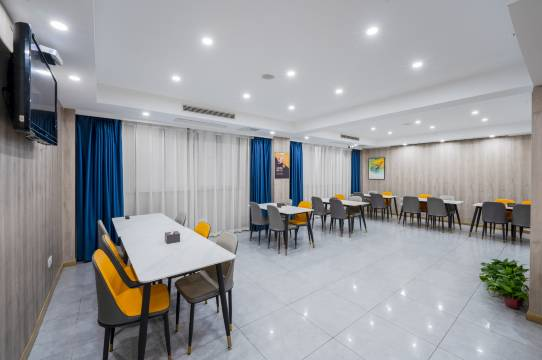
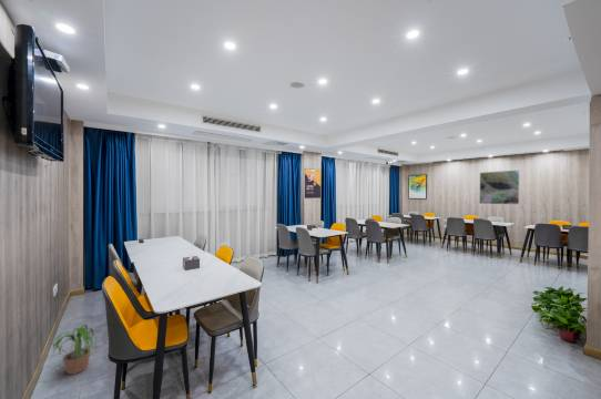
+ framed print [479,170,520,205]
+ potted plant [43,324,99,376]
